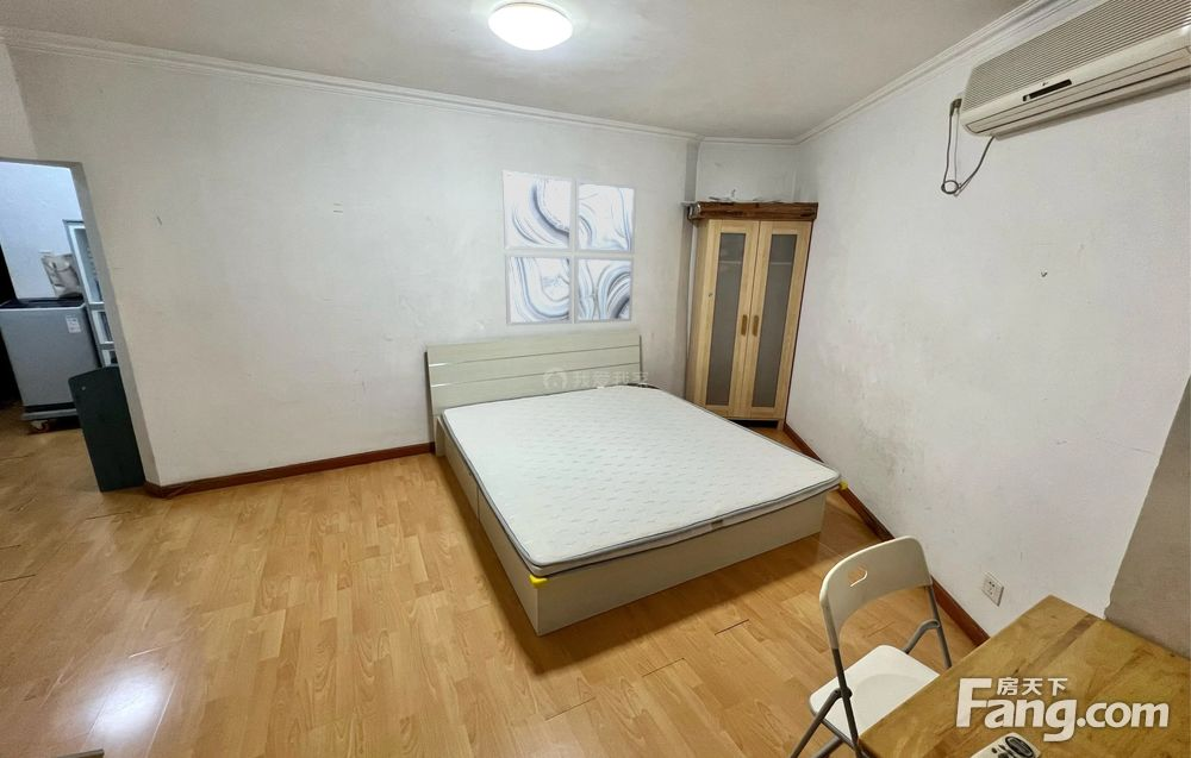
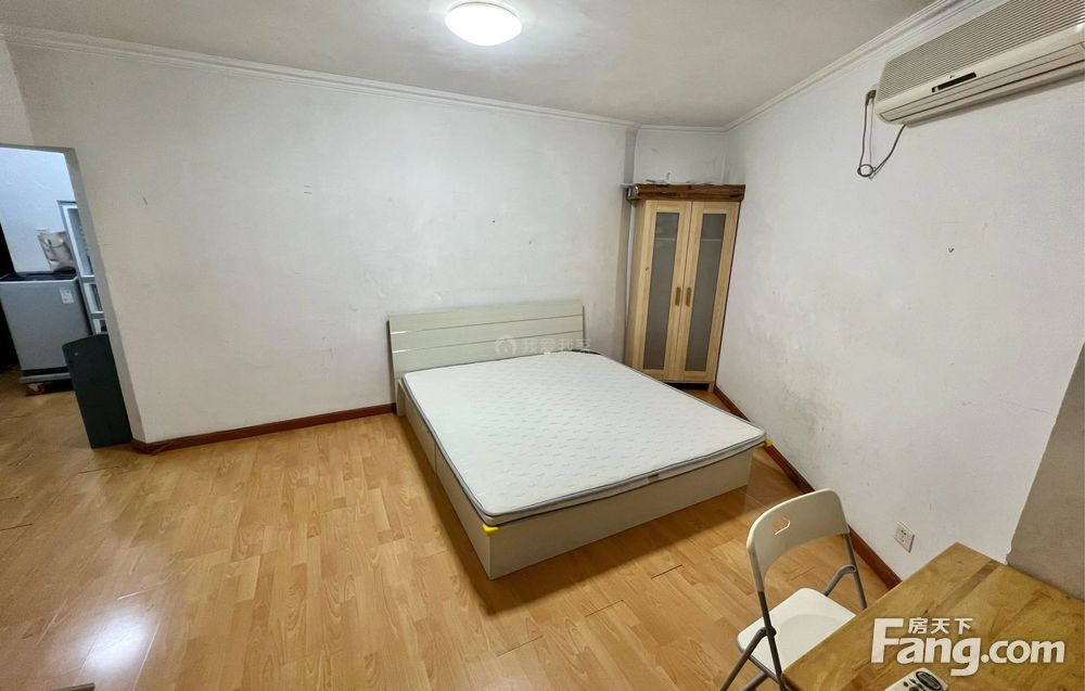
- wall art [501,170,638,327]
